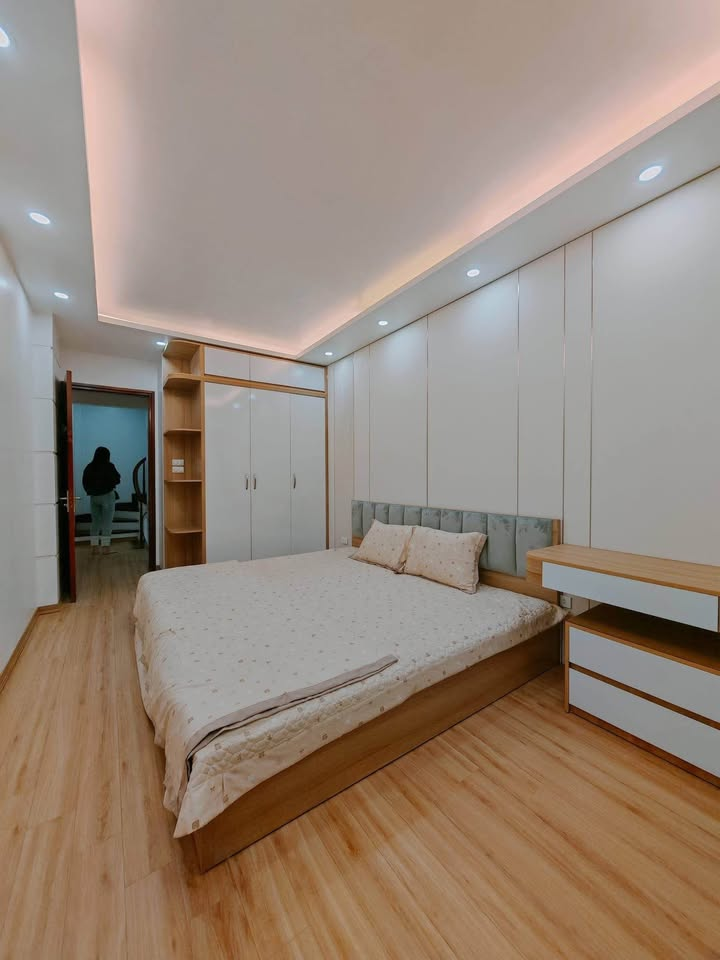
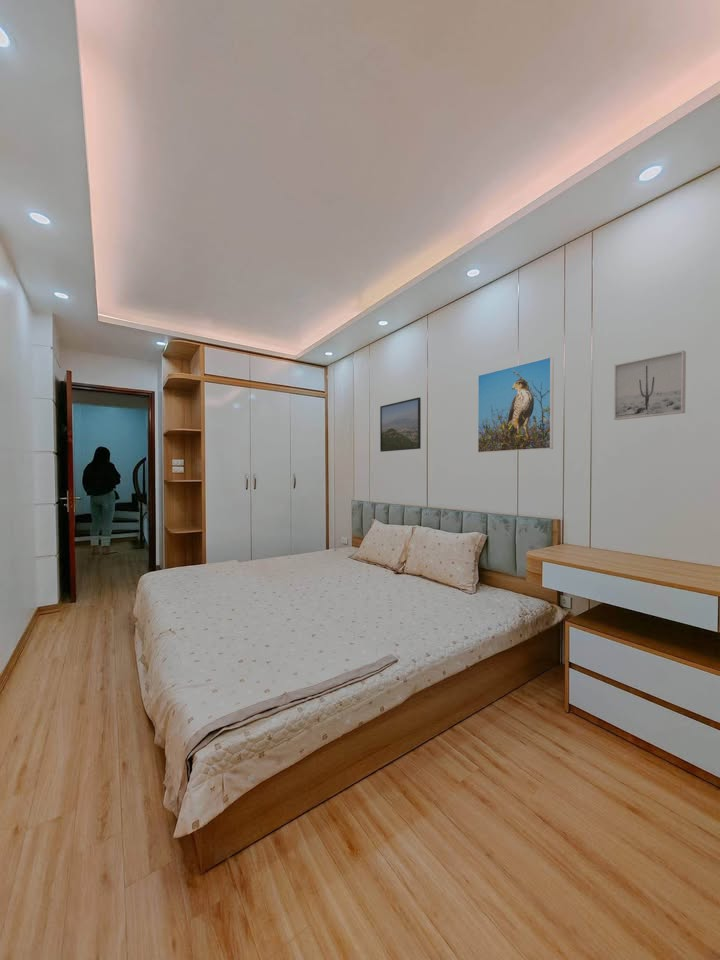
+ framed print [477,356,554,454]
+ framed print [379,396,422,453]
+ wall art [613,349,687,421]
